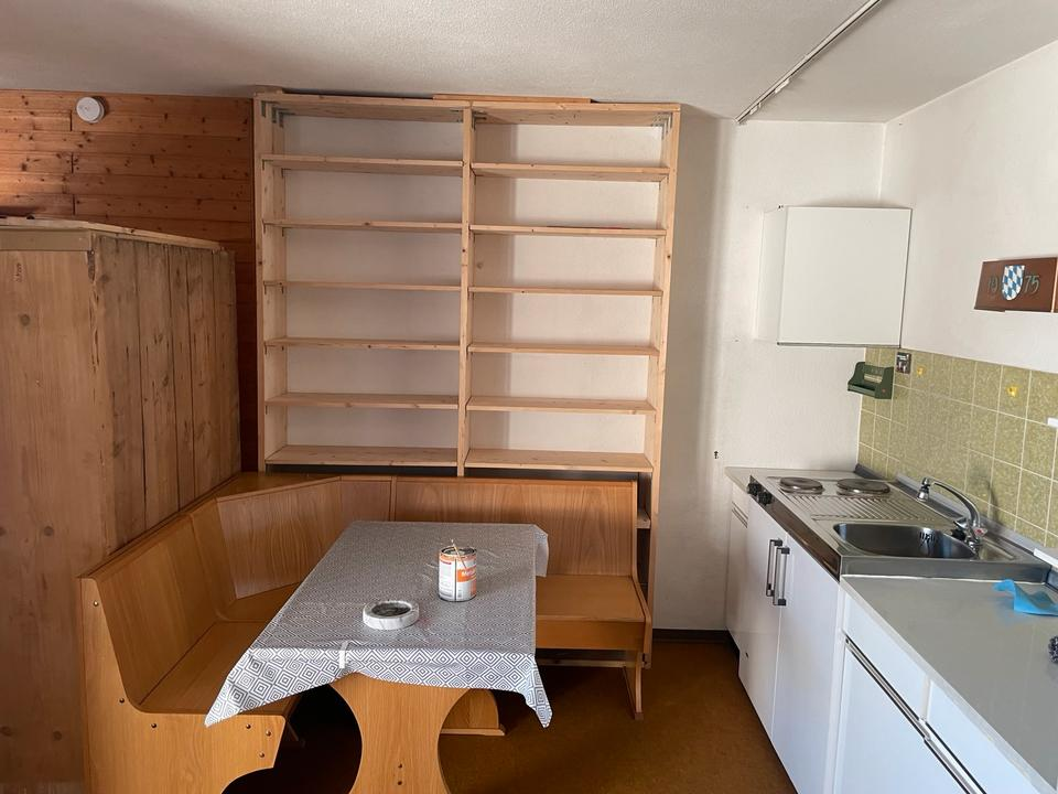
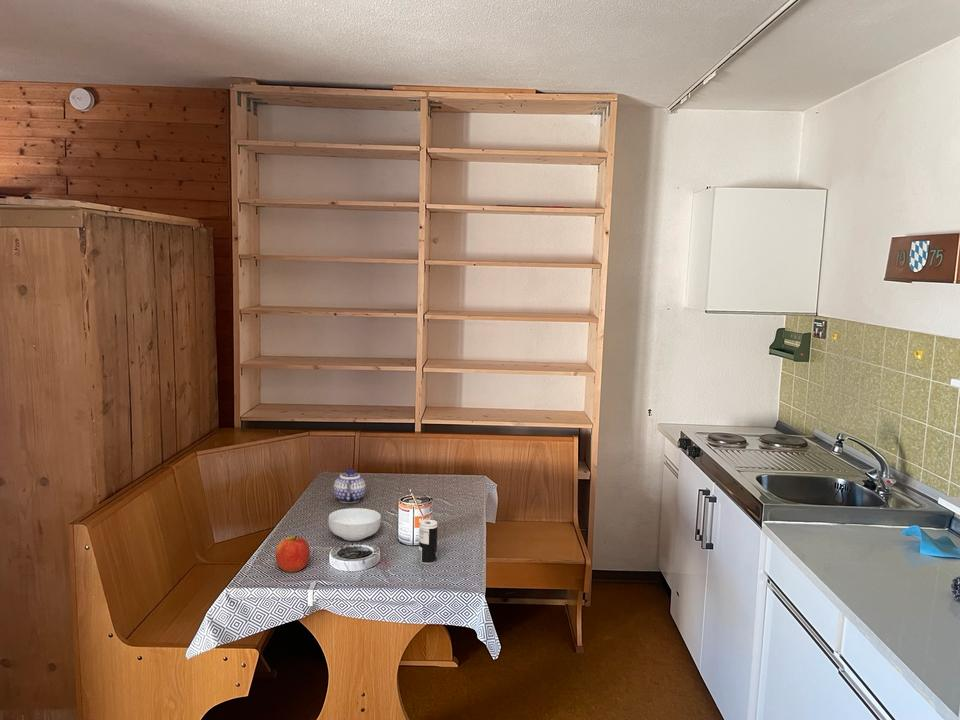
+ apple [274,535,311,573]
+ cereal bowl [327,507,382,542]
+ beverage can [418,519,438,566]
+ teapot [333,467,367,504]
